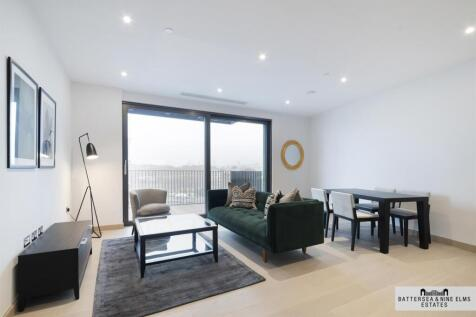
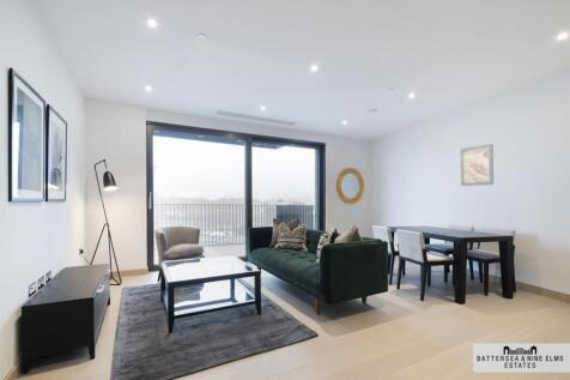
+ wall art [460,143,495,187]
